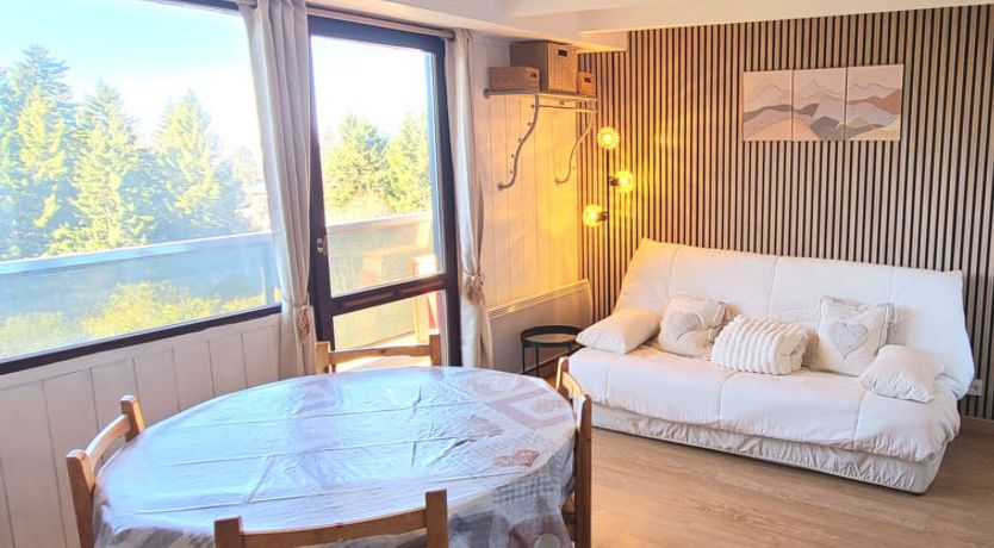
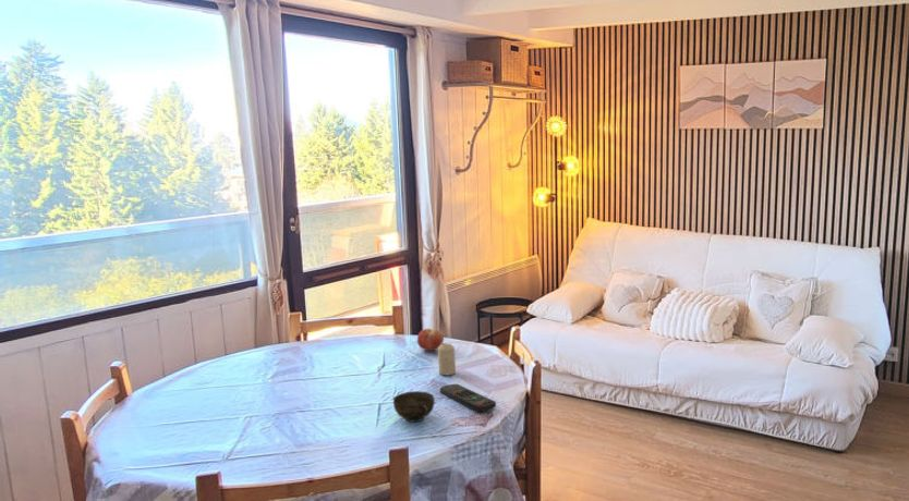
+ cup [392,390,435,423]
+ remote control [439,383,497,413]
+ fruit [416,328,445,352]
+ candle [437,342,457,376]
